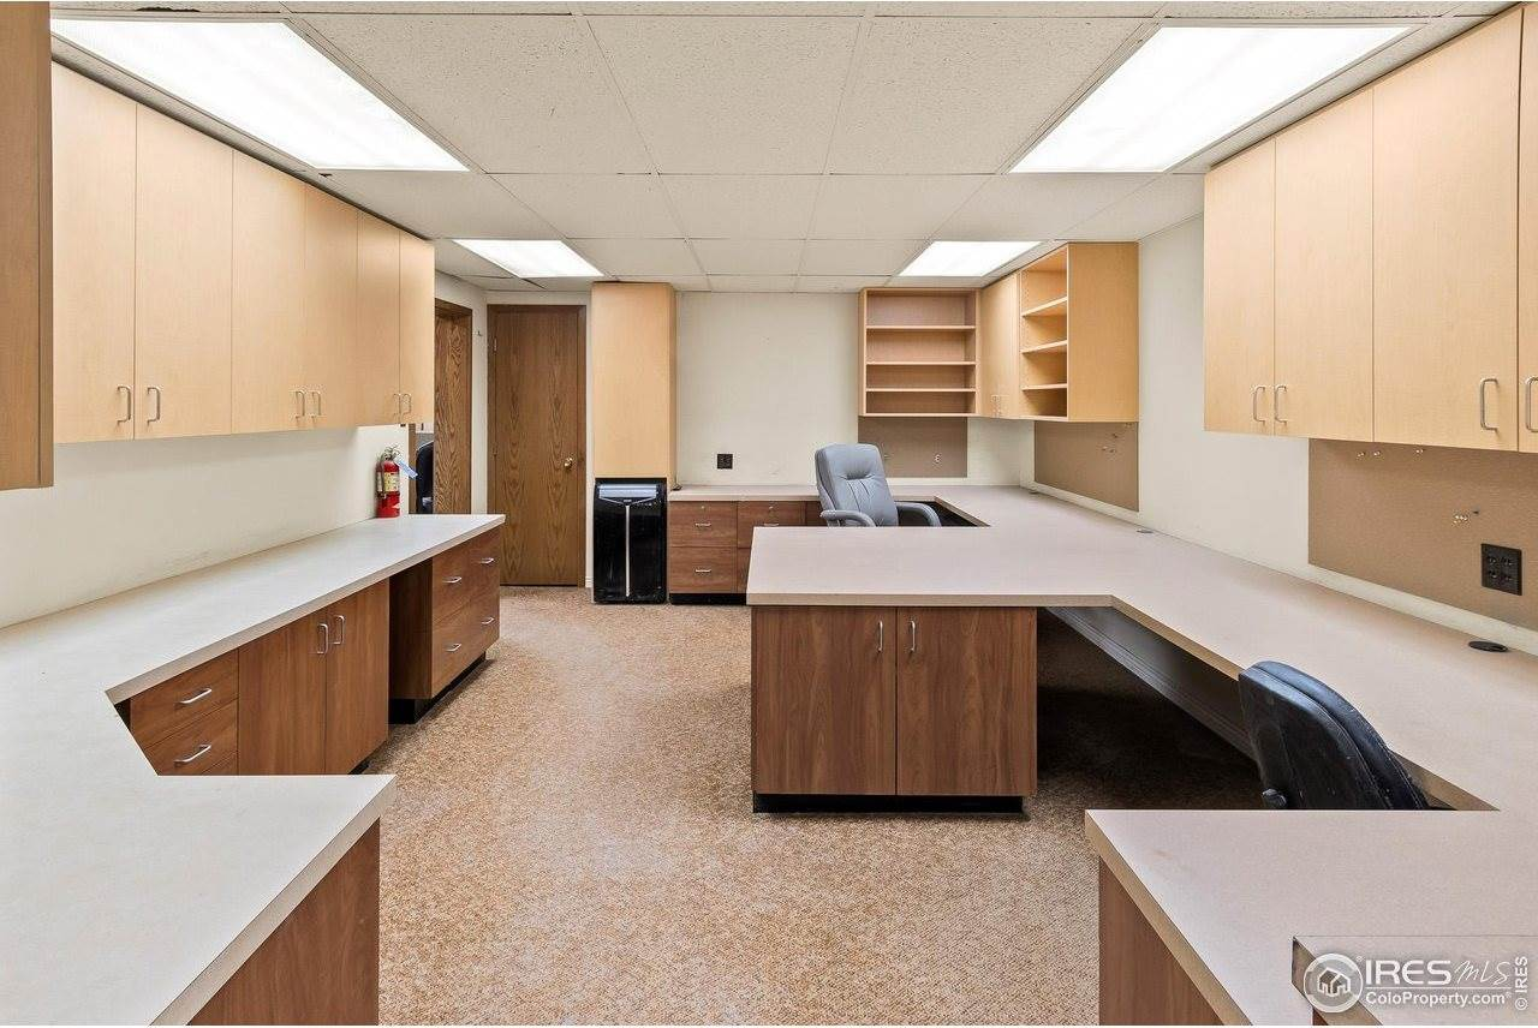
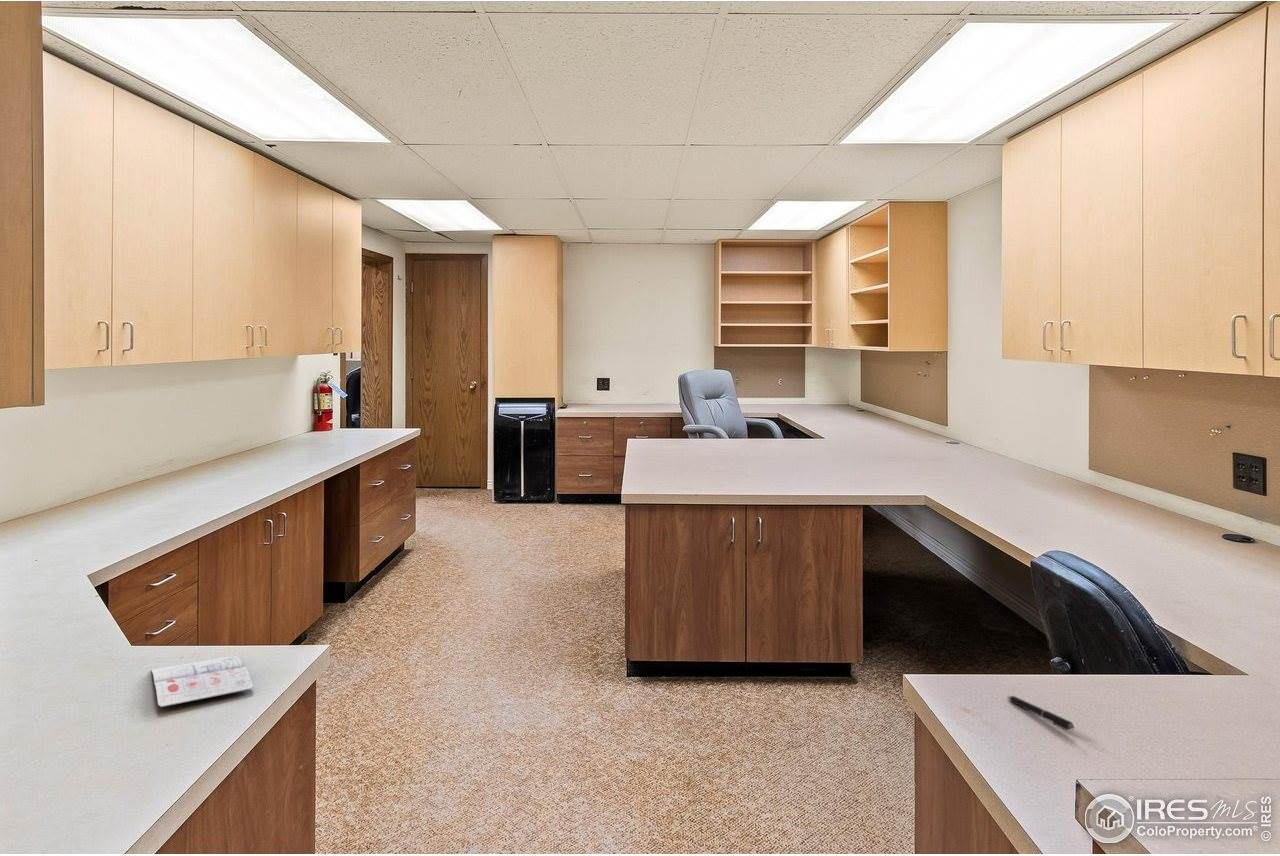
+ pen [1006,695,1075,731]
+ diary [150,655,254,708]
